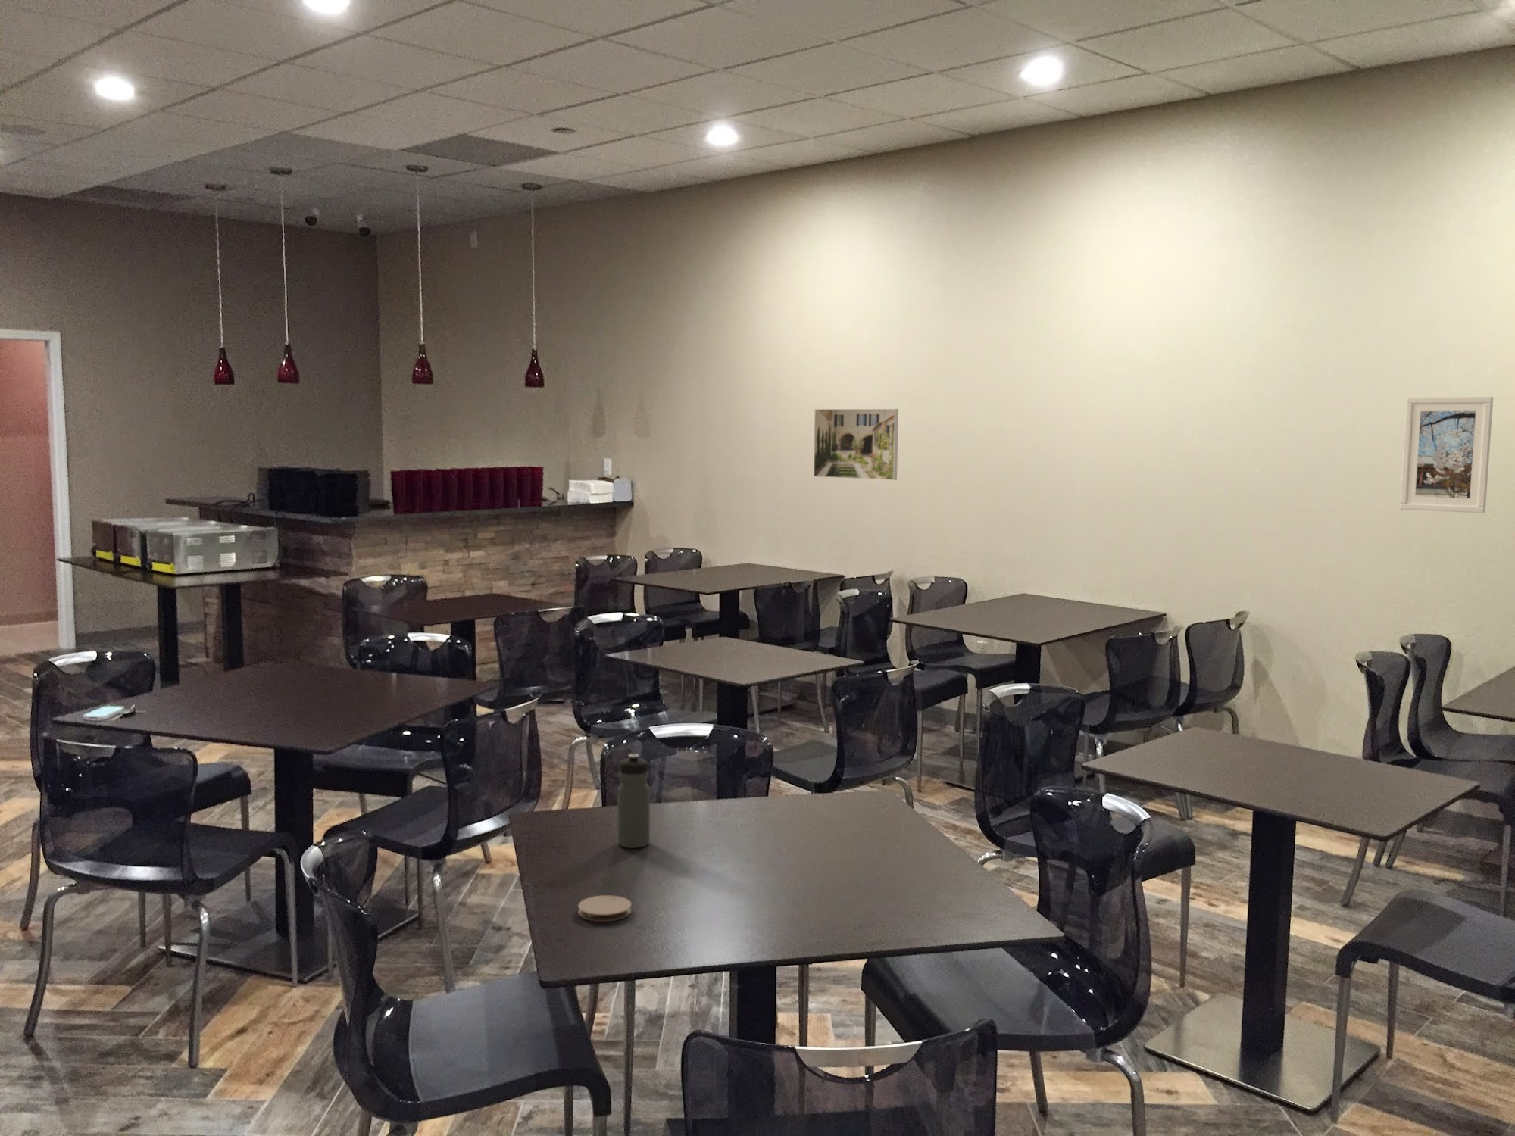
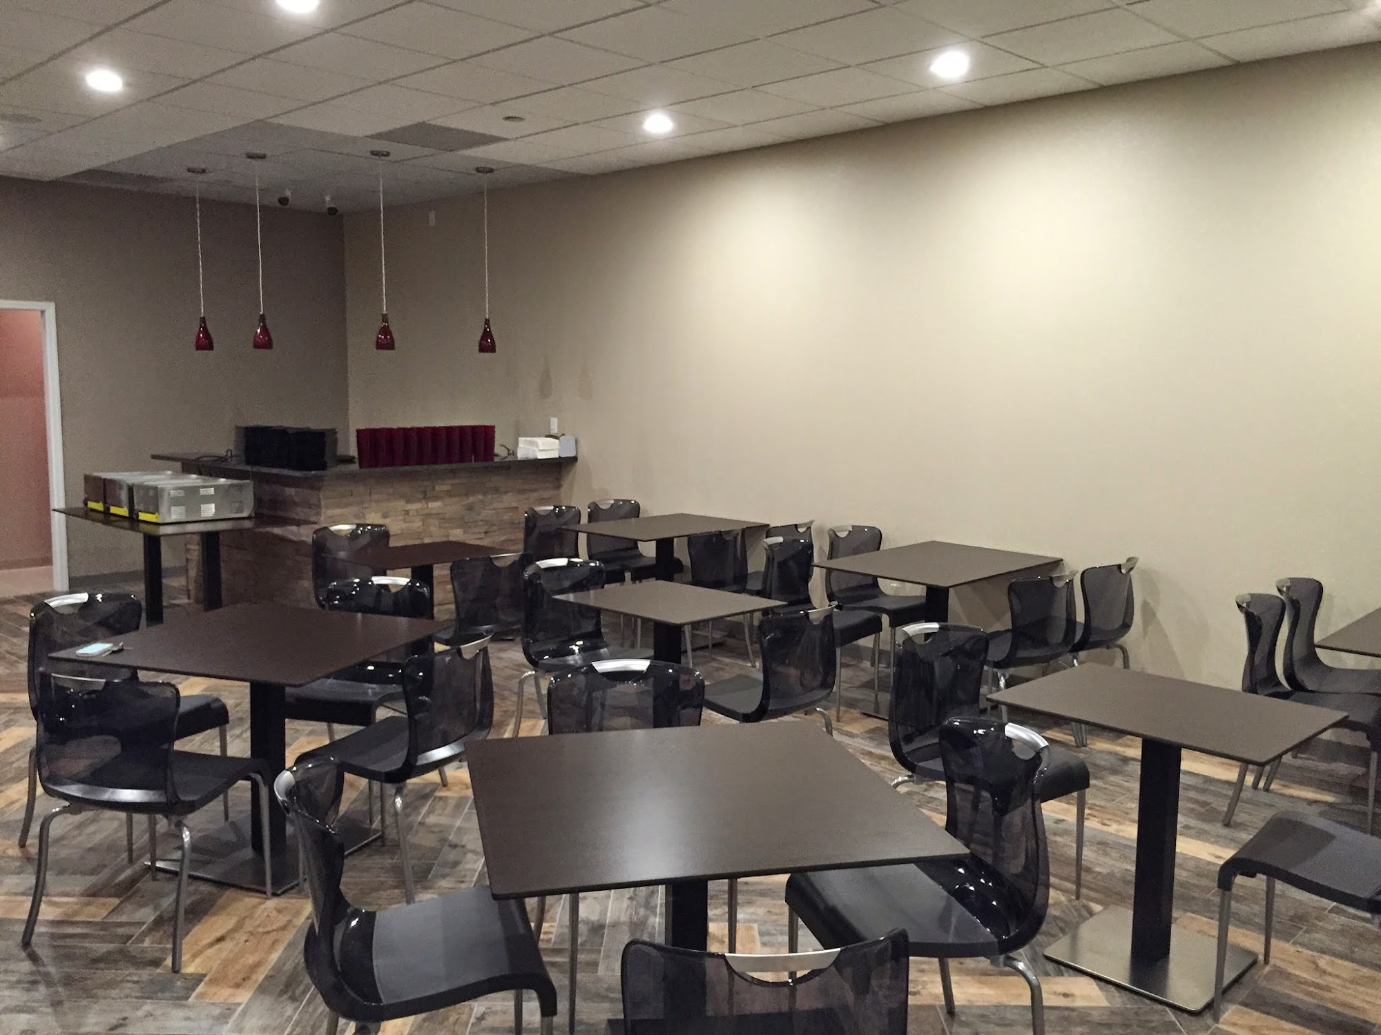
- coaster [577,895,632,922]
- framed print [1399,396,1494,513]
- water bottle [617,753,650,848]
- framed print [812,408,899,481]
